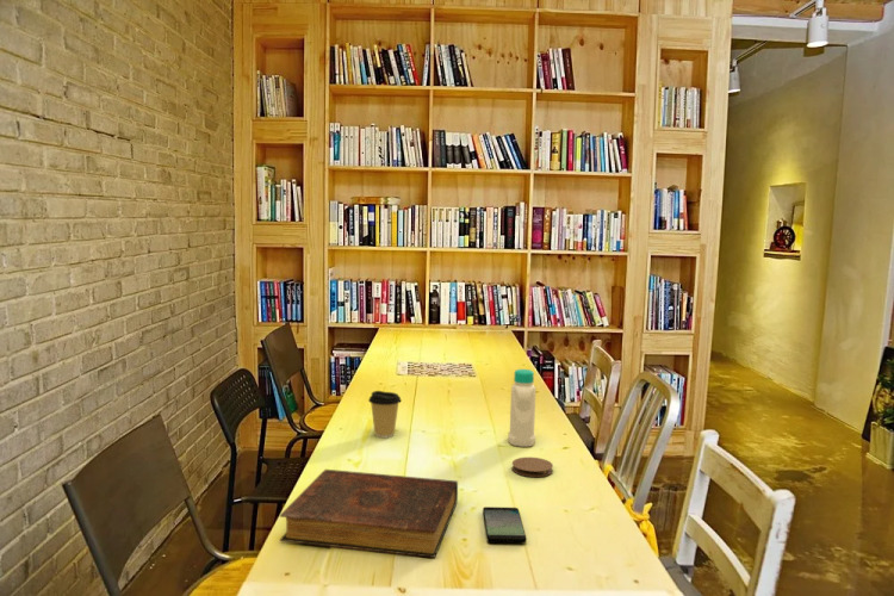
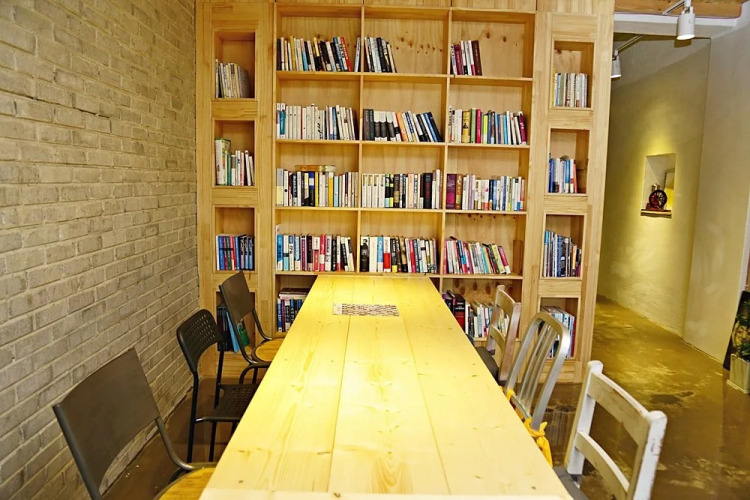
- bottle [507,368,538,448]
- coaster [510,457,554,478]
- coffee cup [367,390,403,440]
- book [279,468,459,559]
- smartphone [482,505,527,544]
